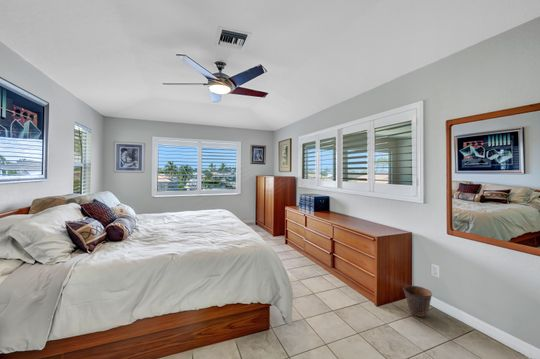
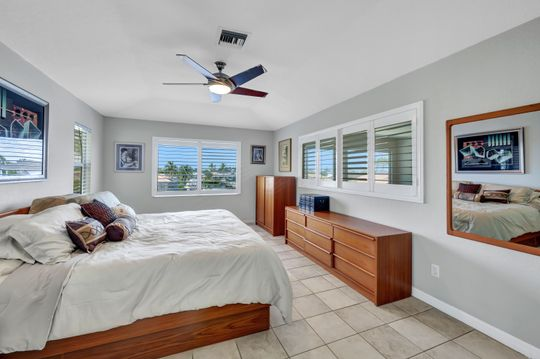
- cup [402,285,433,318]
